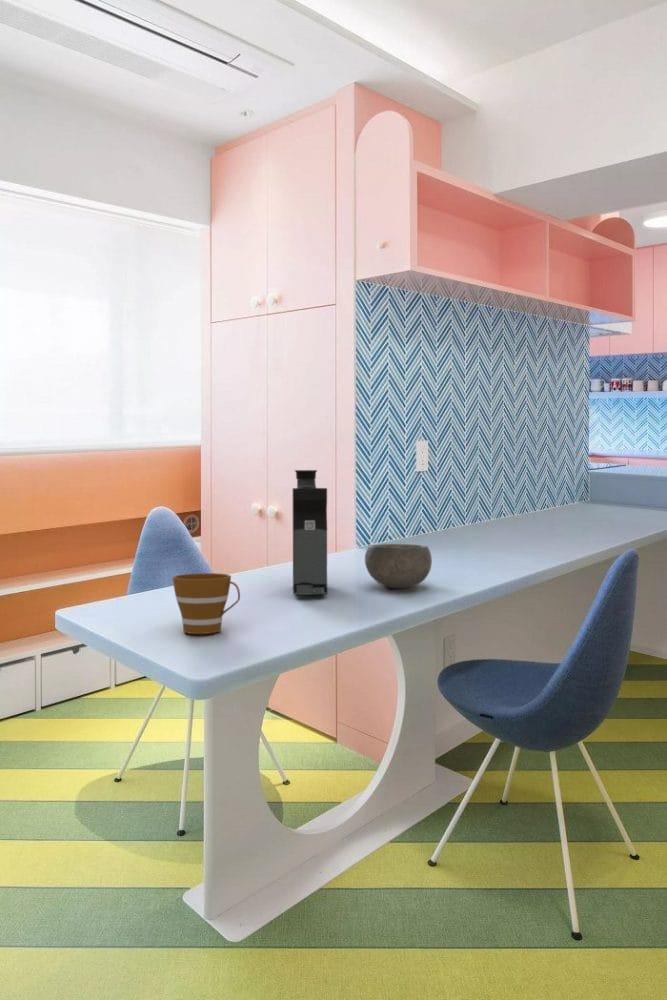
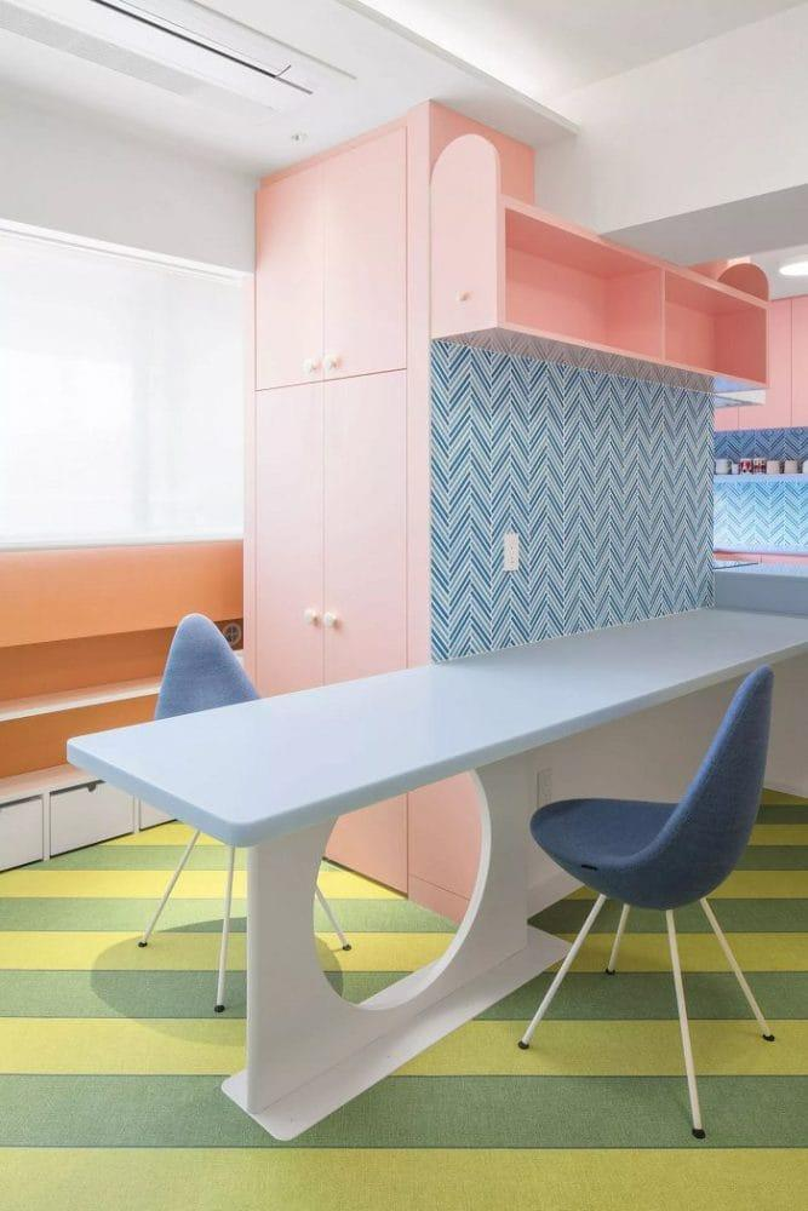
- bowl [364,543,433,589]
- cup [172,572,241,635]
- coffee maker [292,469,328,596]
